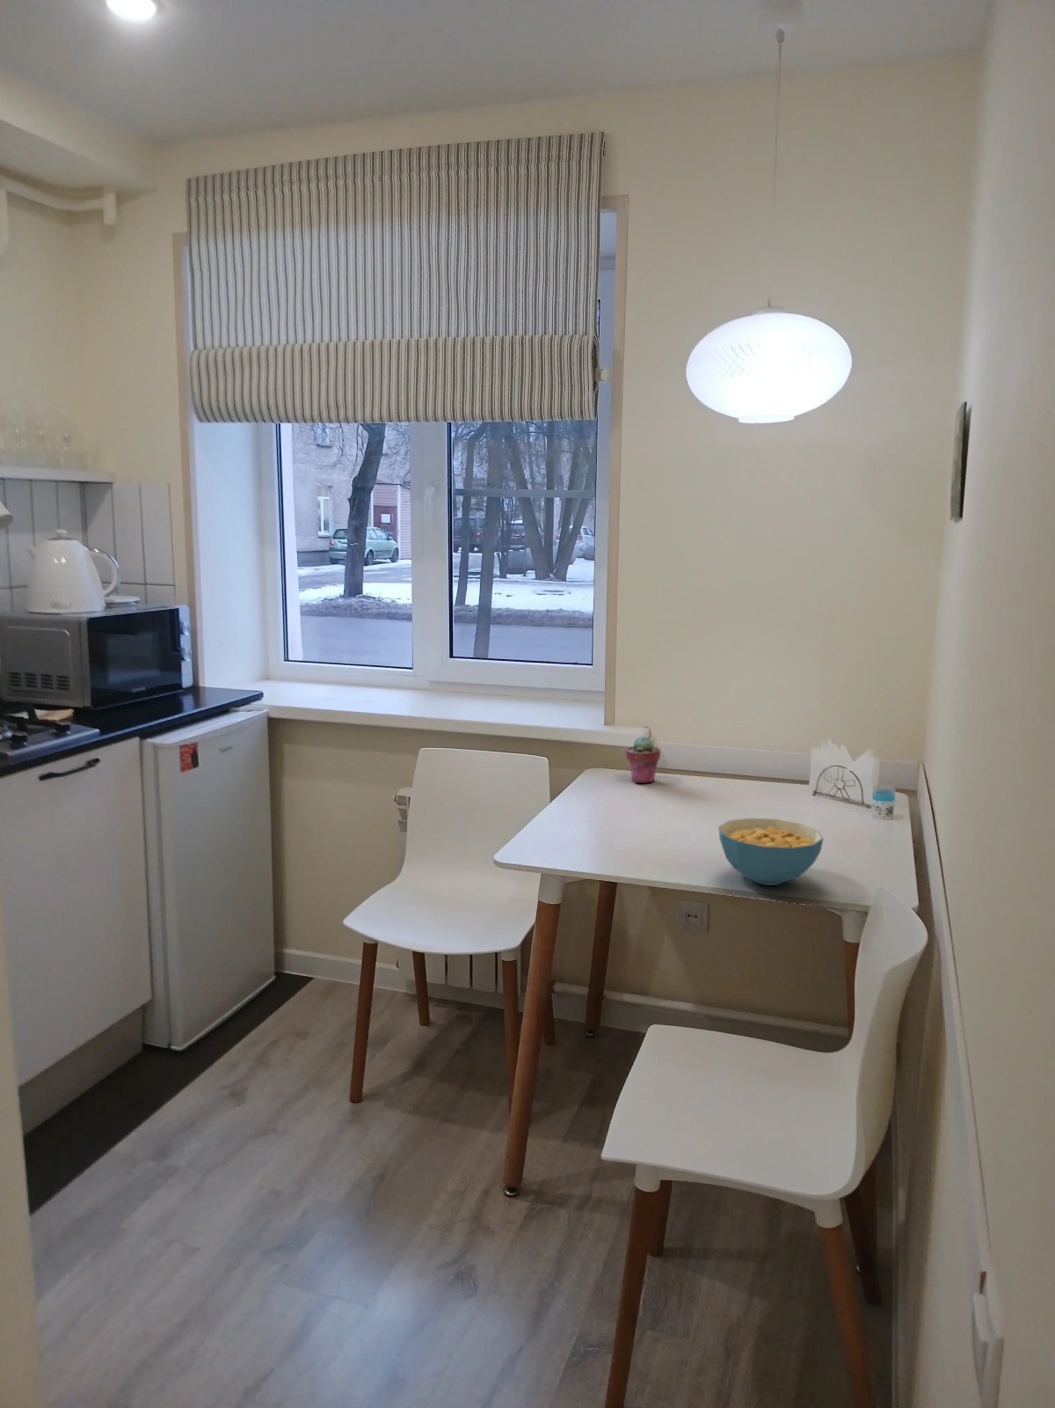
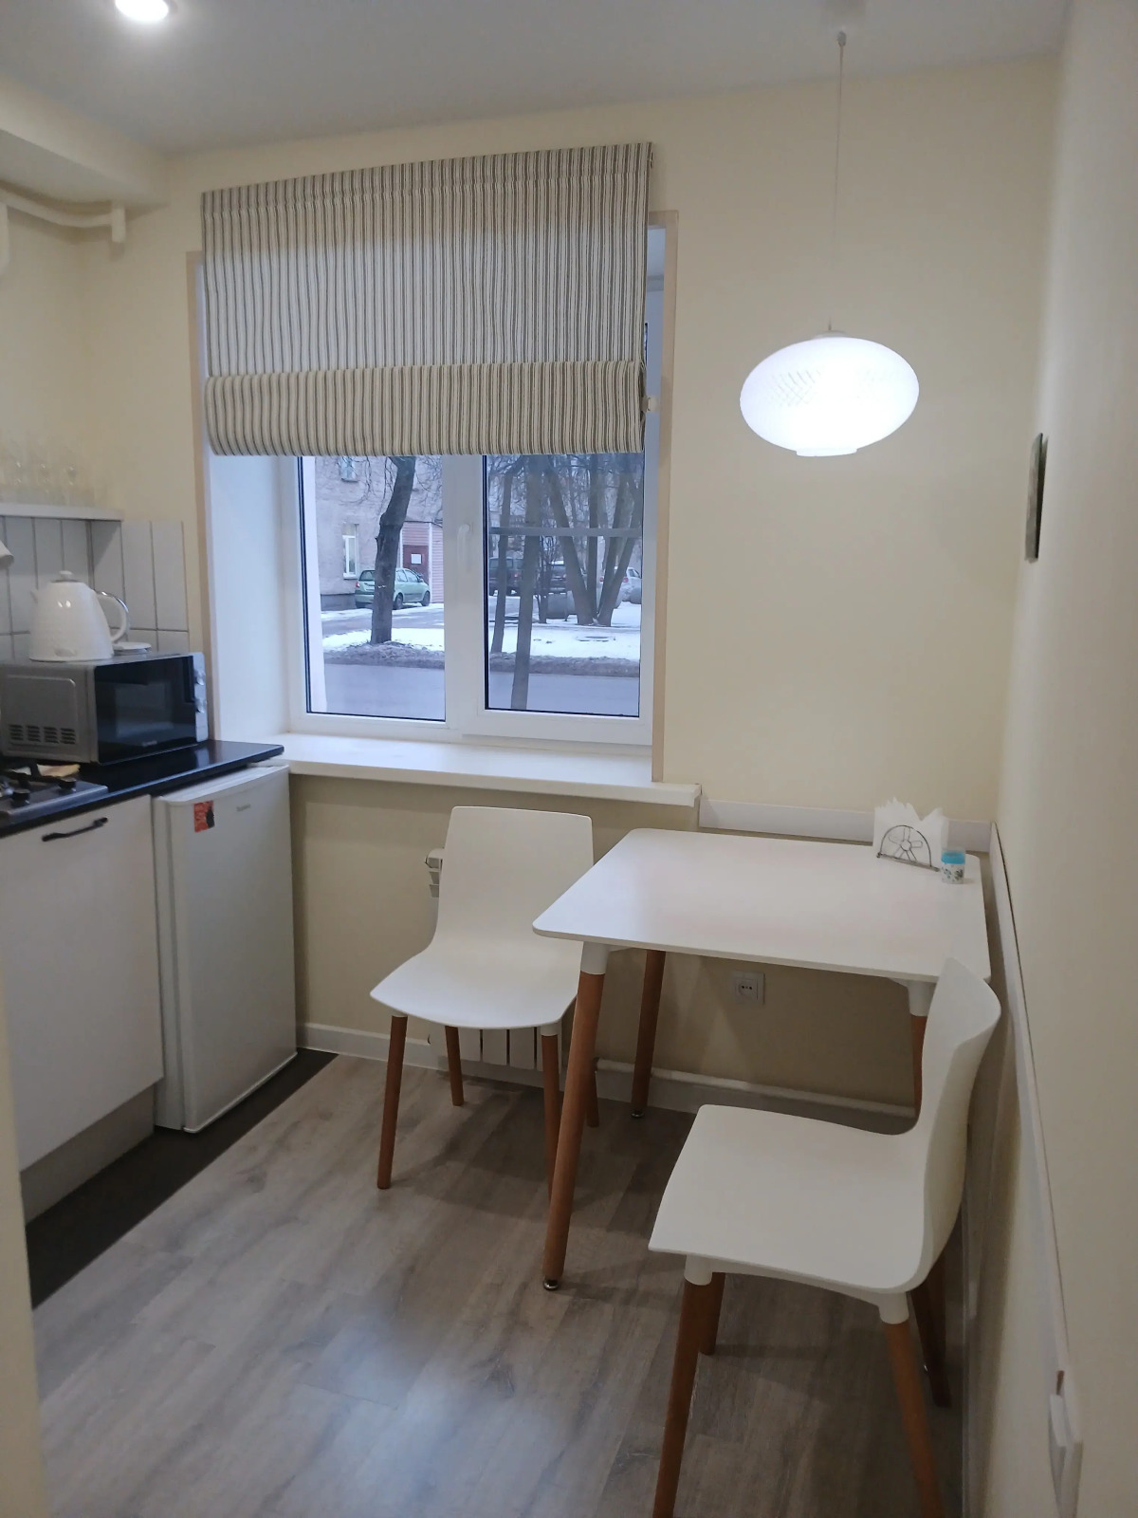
- cereal bowl [717,817,823,886]
- potted succulent [625,735,662,784]
